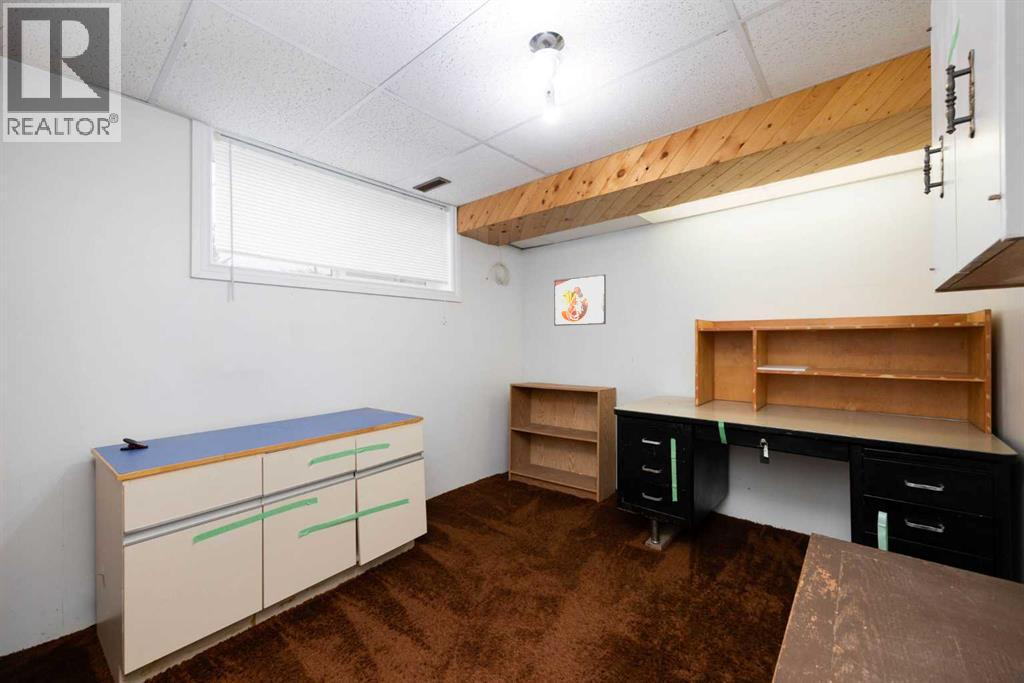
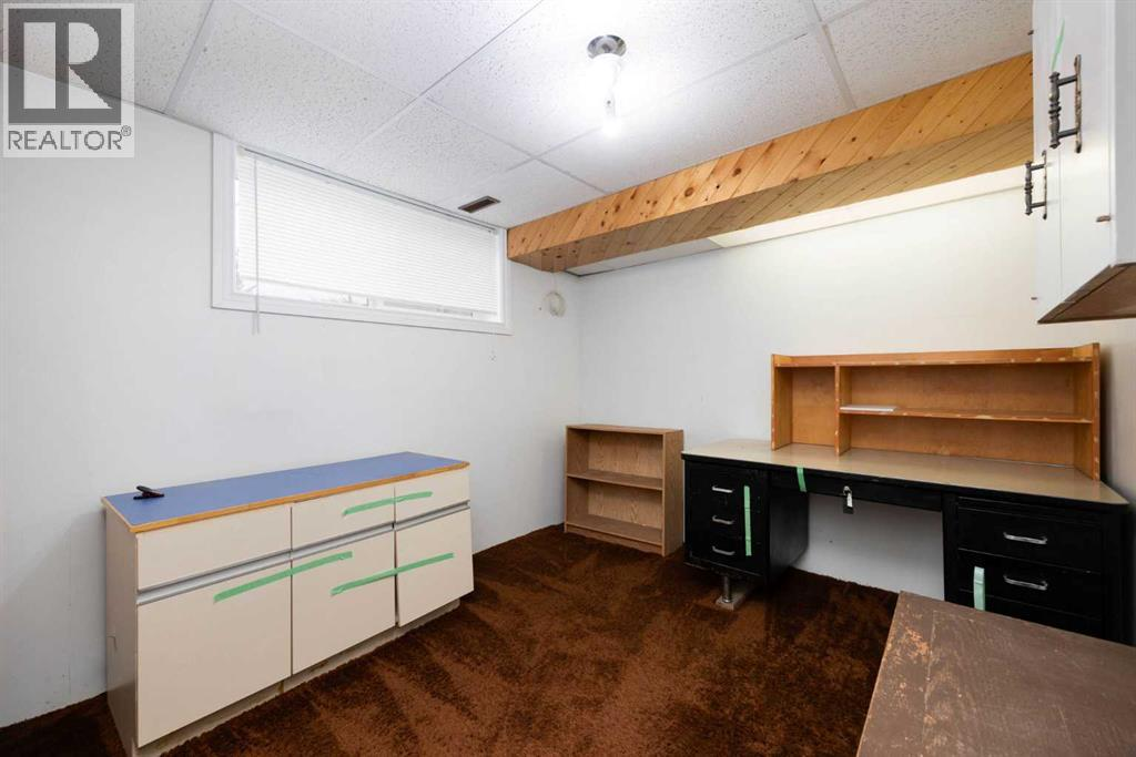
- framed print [553,273,607,327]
